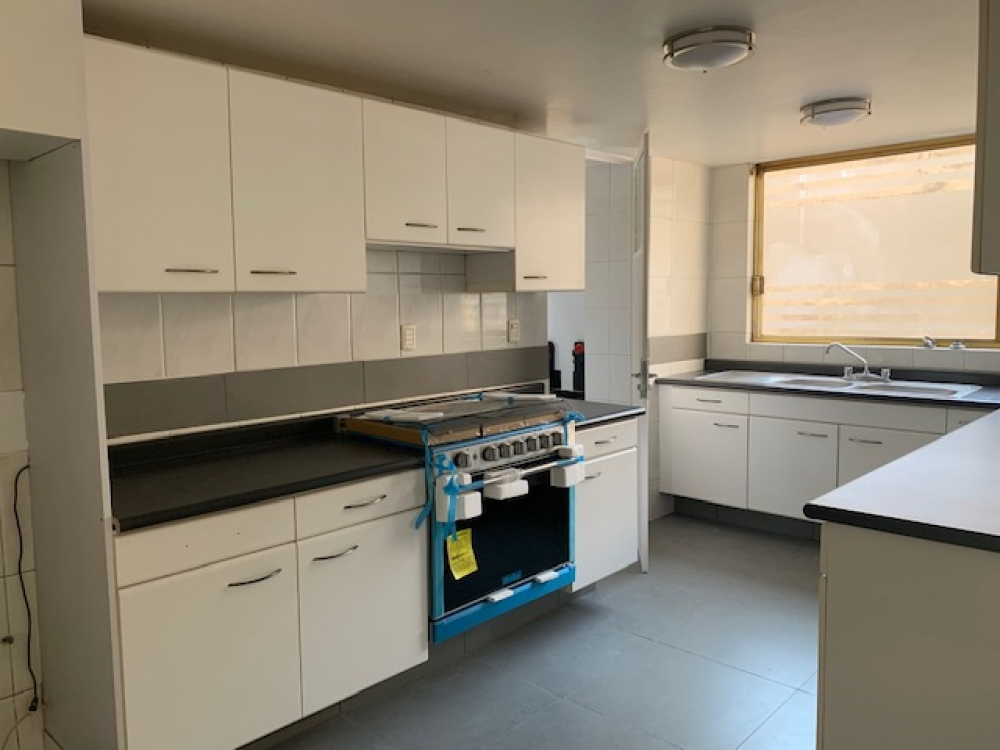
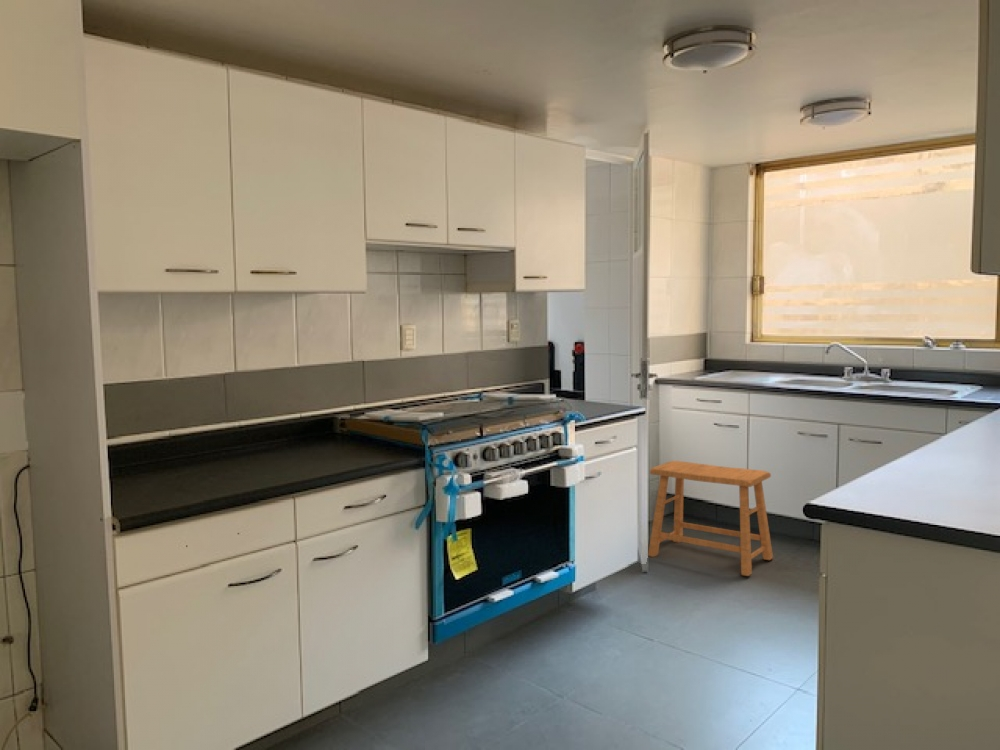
+ stool [647,460,774,577]
